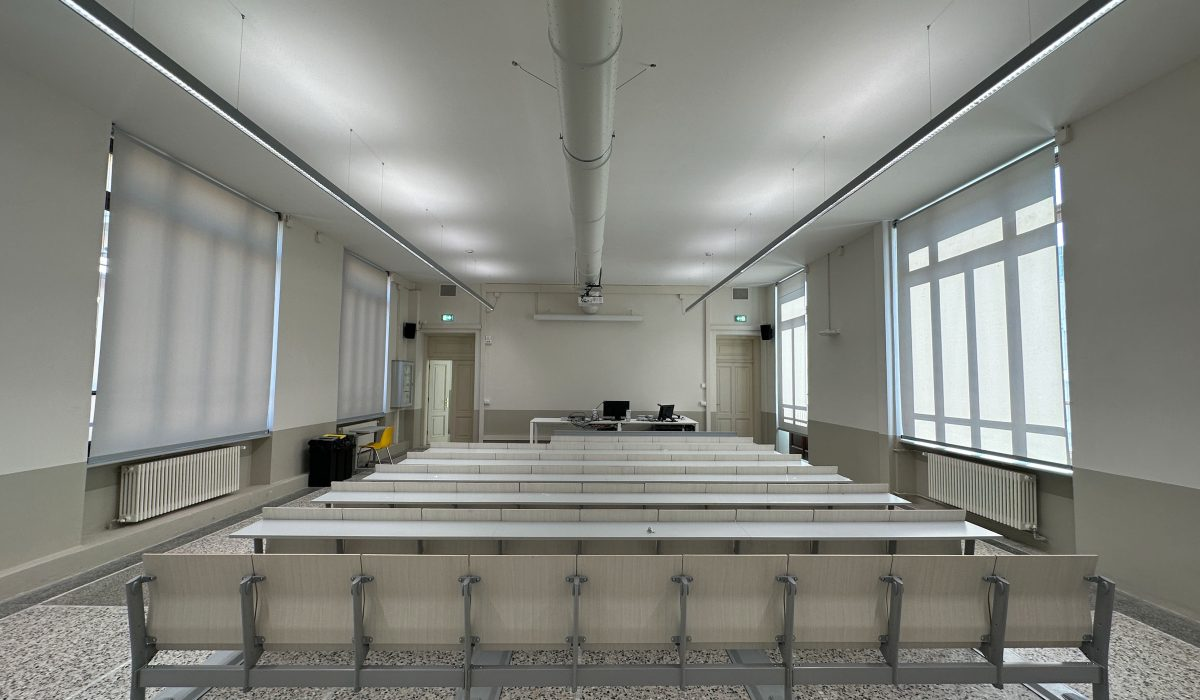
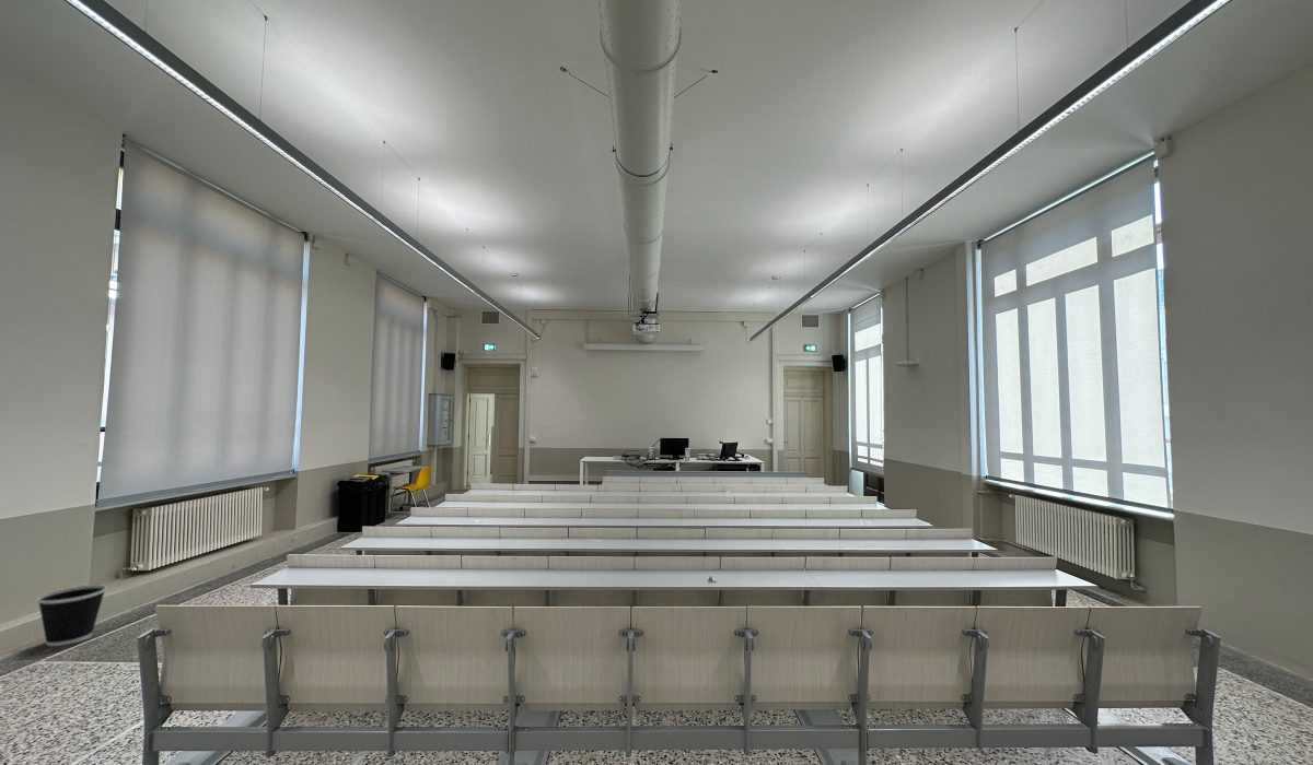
+ wastebasket [36,584,107,647]
